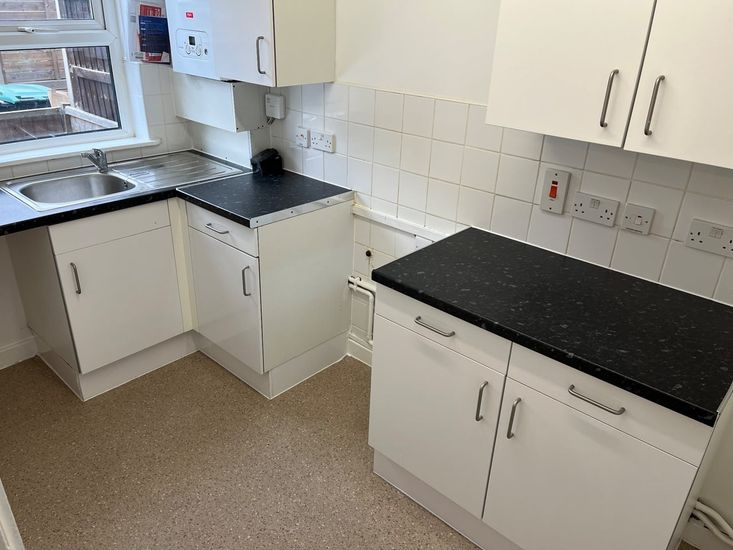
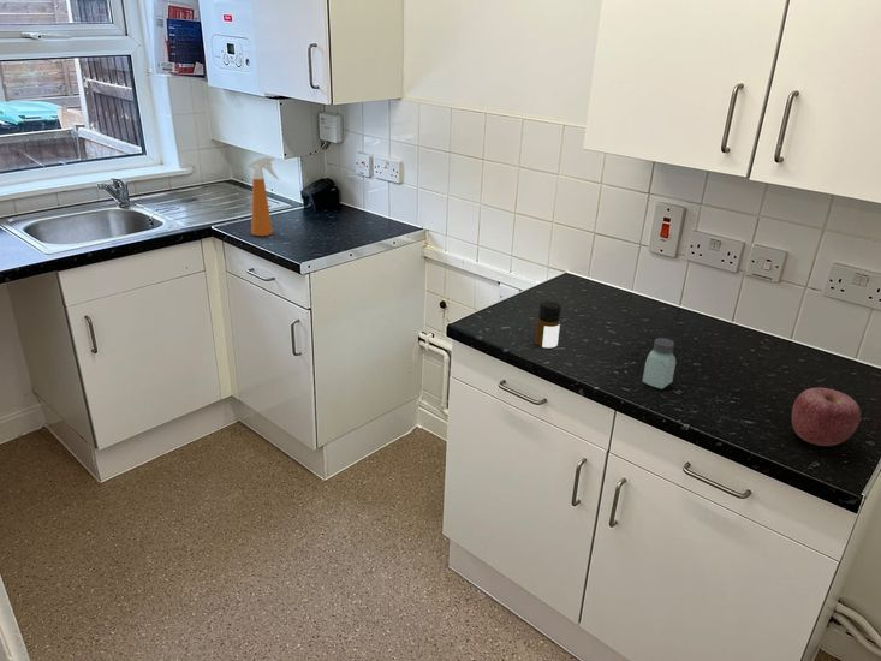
+ bottle [534,300,562,349]
+ saltshaker [642,337,677,391]
+ apple [791,387,862,447]
+ spray bottle [246,155,281,237]
